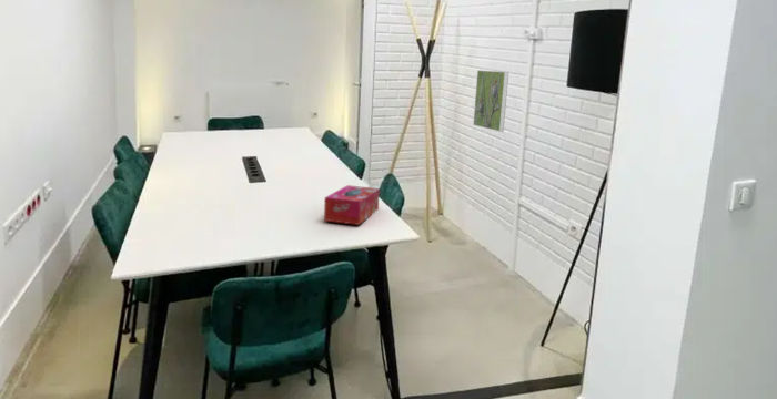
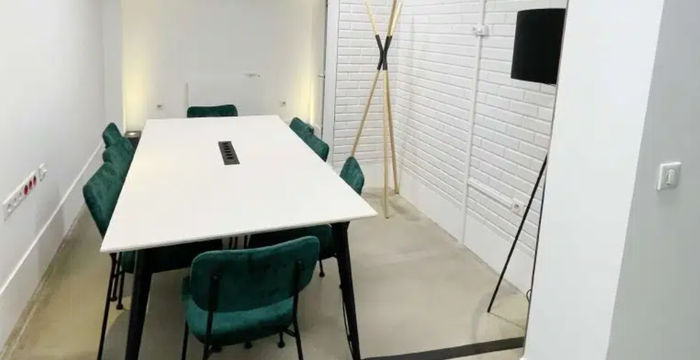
- tissue box [323,184,381,226]
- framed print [472,69,509,133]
